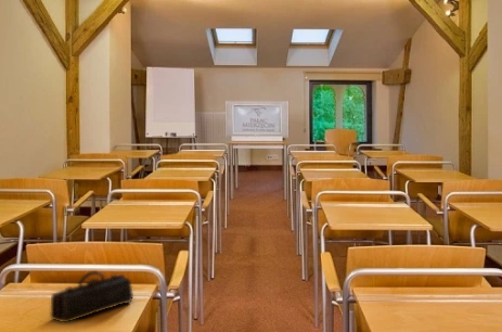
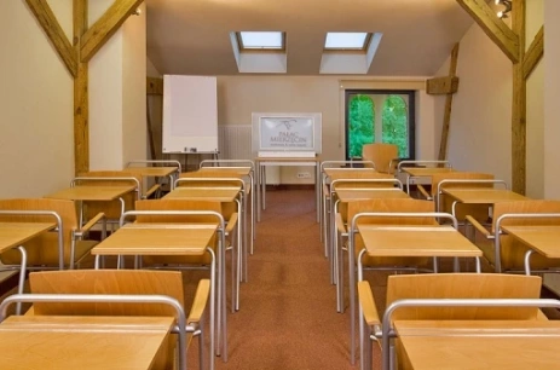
- pencil case [49,270,134,323]
